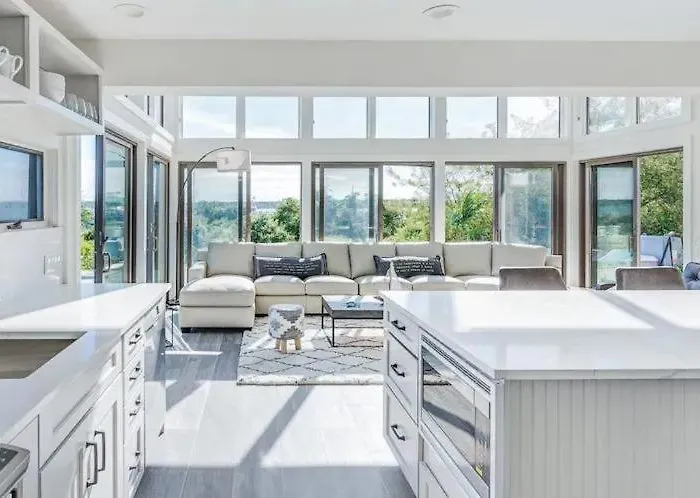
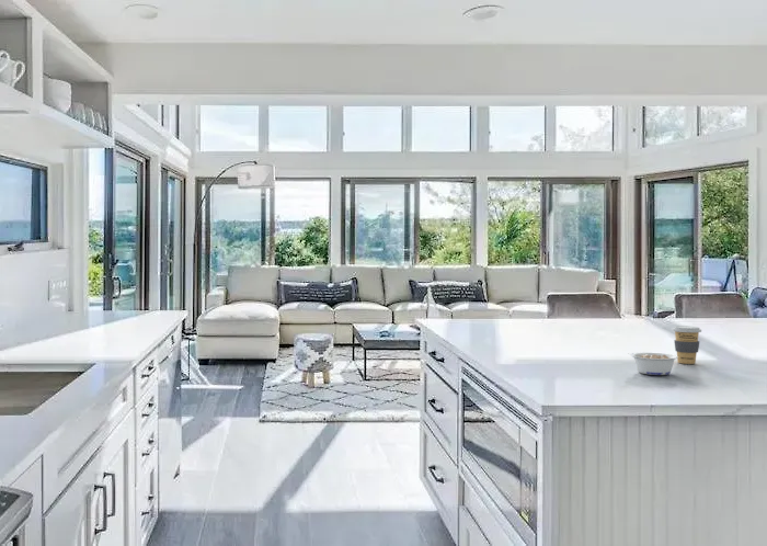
+ coffee cup [672,325,702,365]
+ legume [627,351,678,376]
